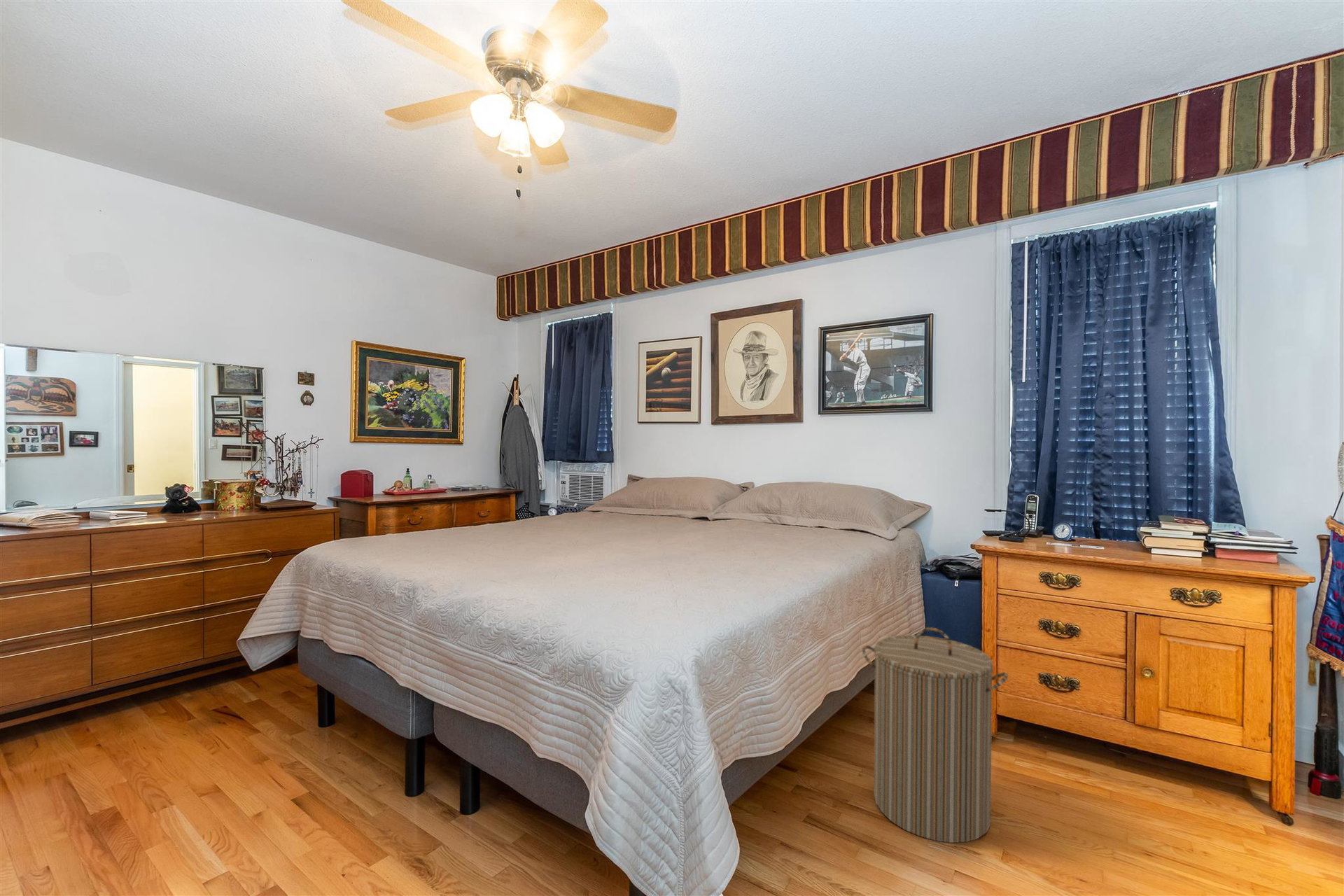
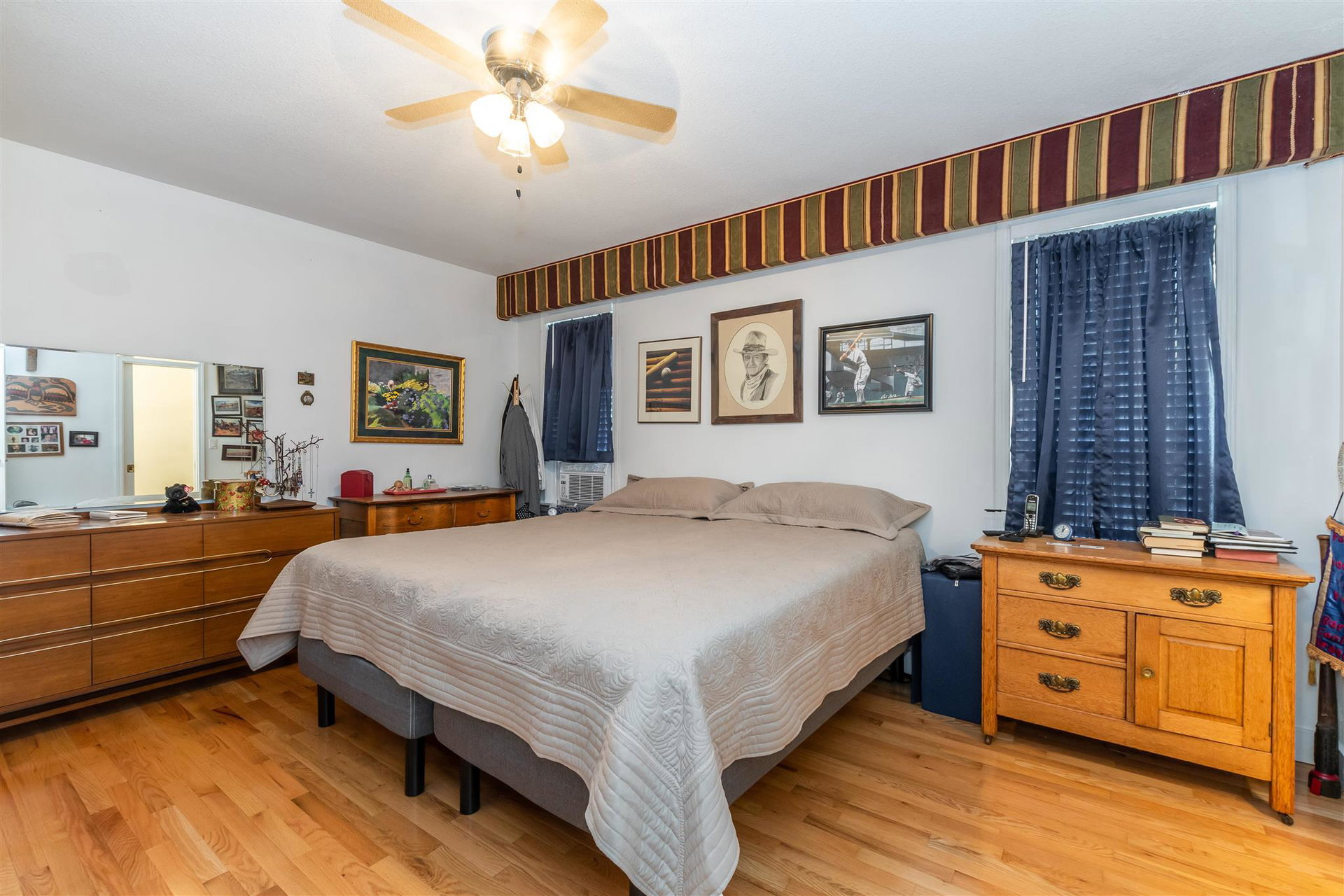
- laundry hamper [862,626,1009,844]
